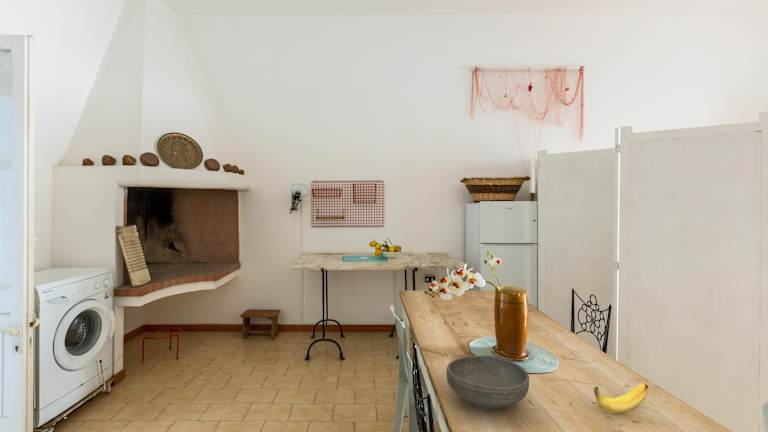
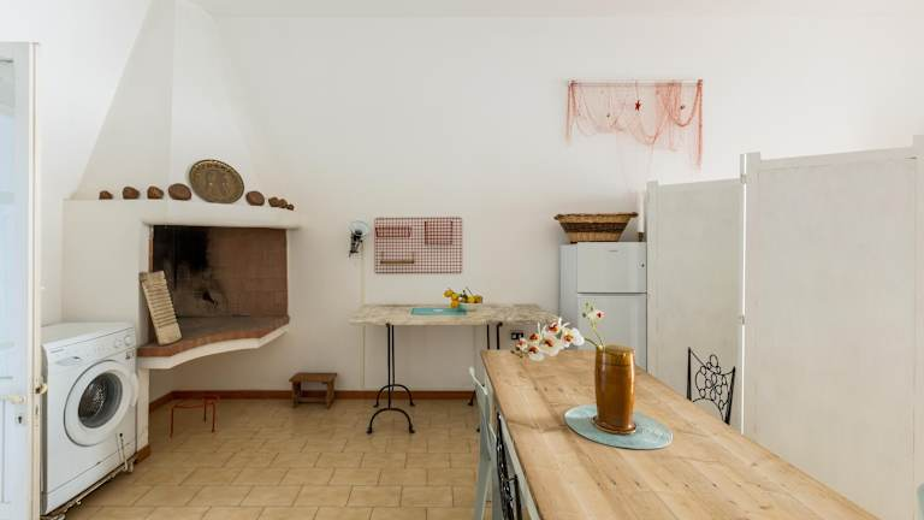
- banana [593,383,649,414]
- bowl [445,354,530,412]
